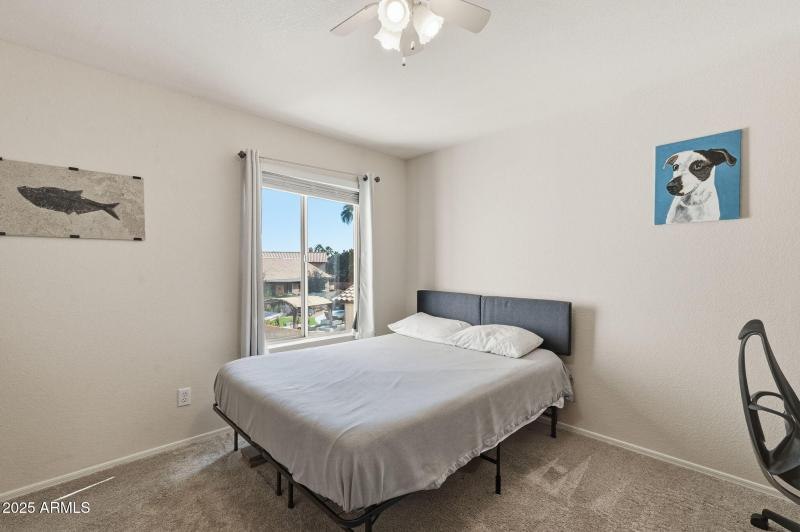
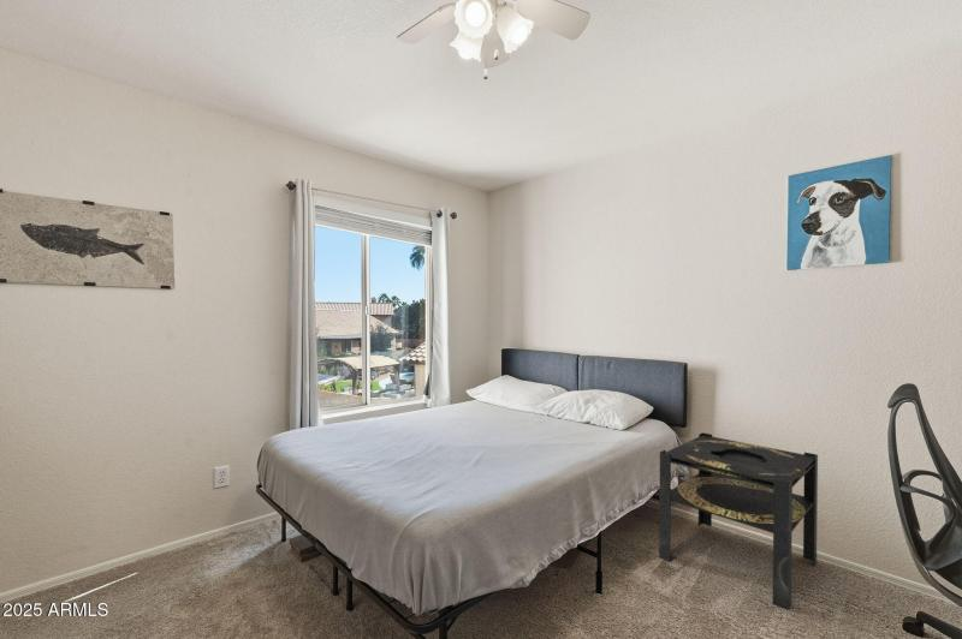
+ side table [658,431,819,611]
